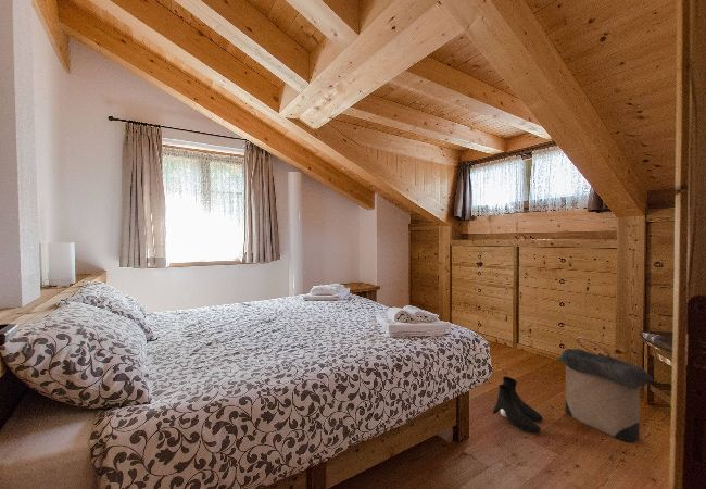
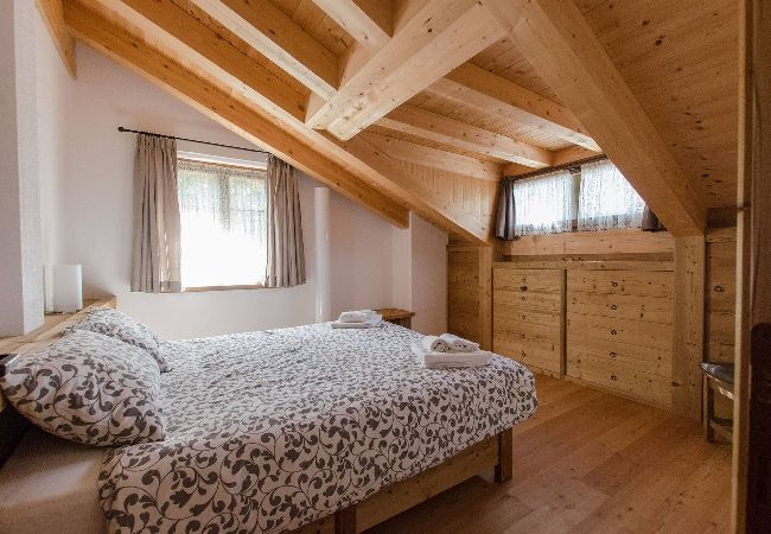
- laundry hamper [555,336,656,443]
- boots [492,376,544,434]
